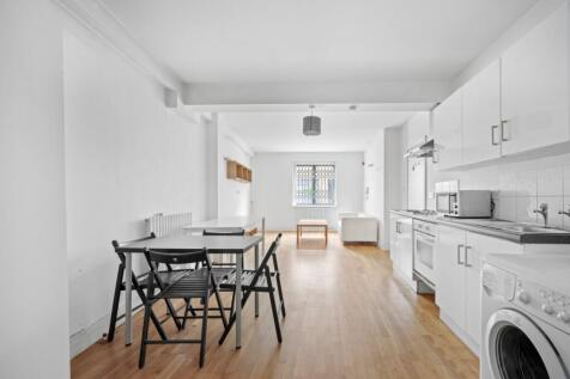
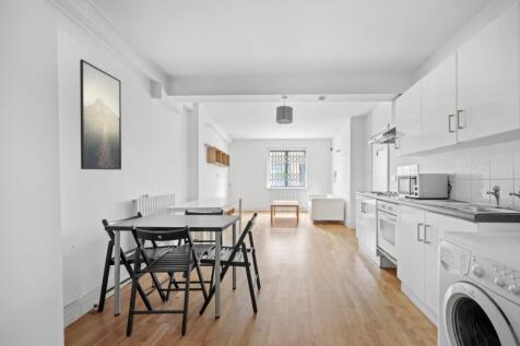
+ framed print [79,58,122,170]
